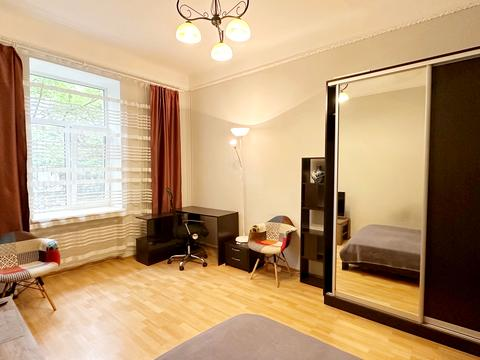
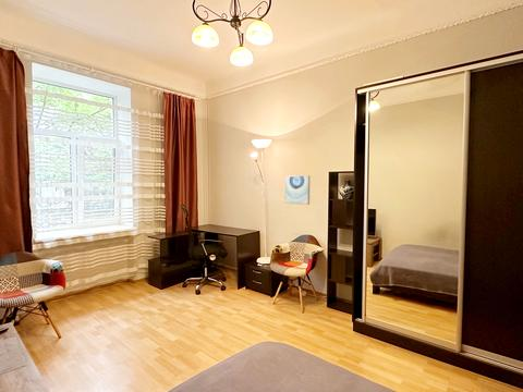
+ wall art [284,174,311,206]
